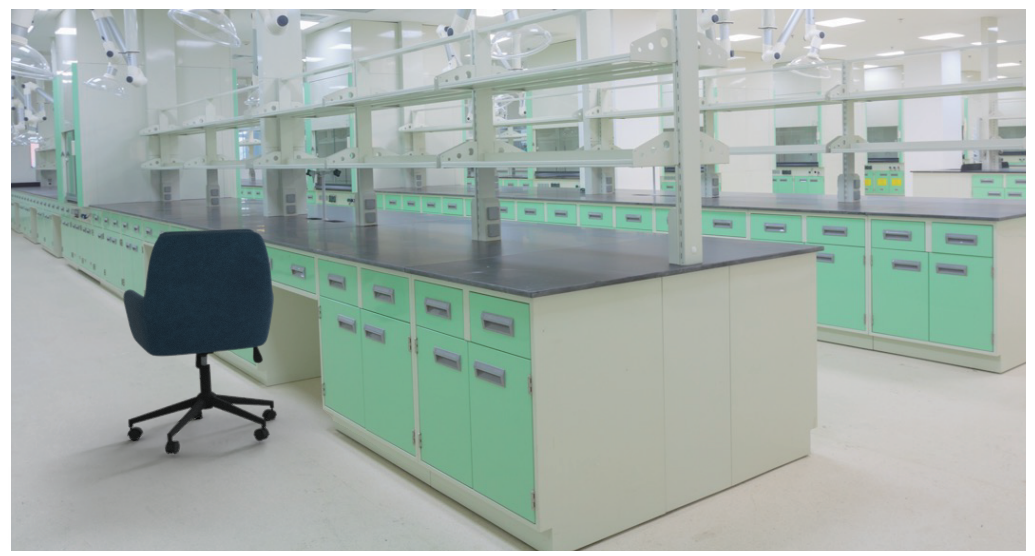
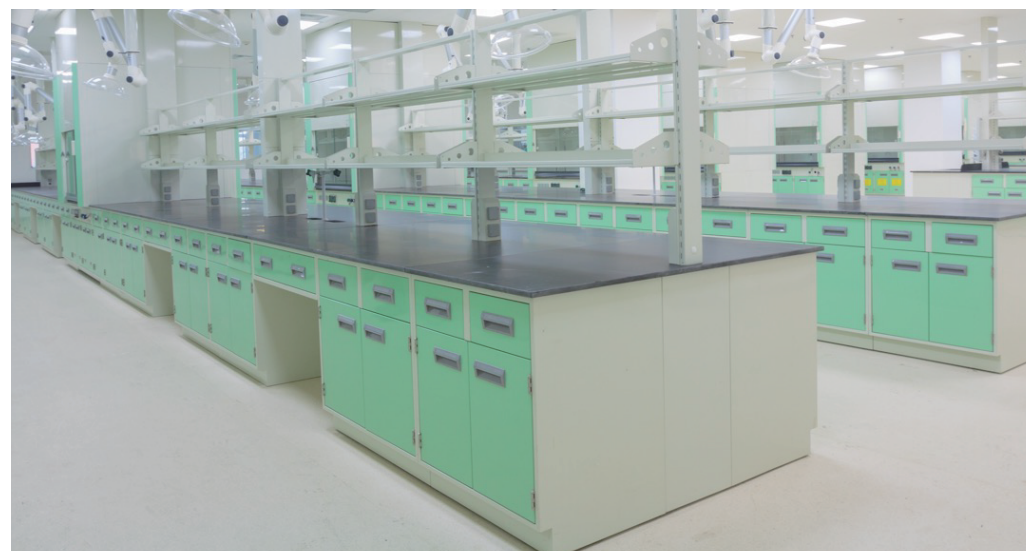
- office chair [122,228,278,455]
